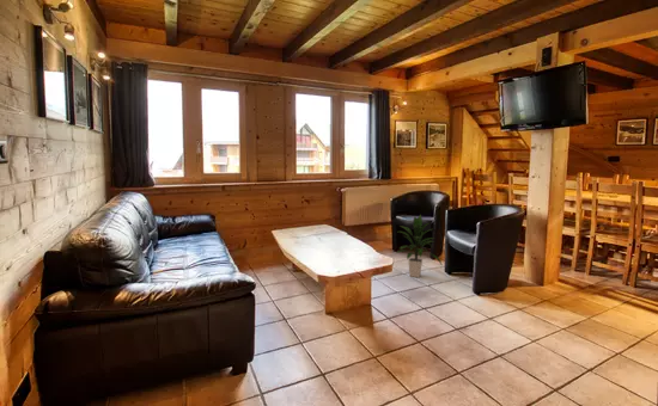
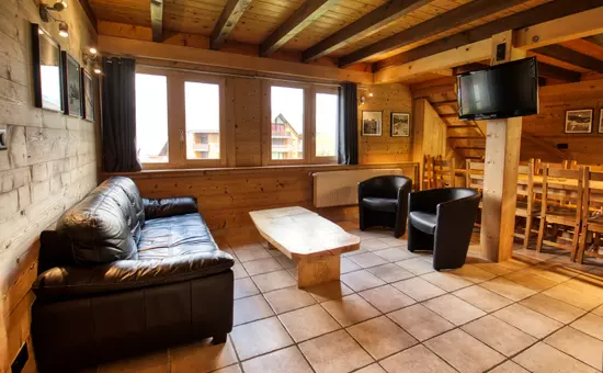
- indoor plant [394,214,444,278]
